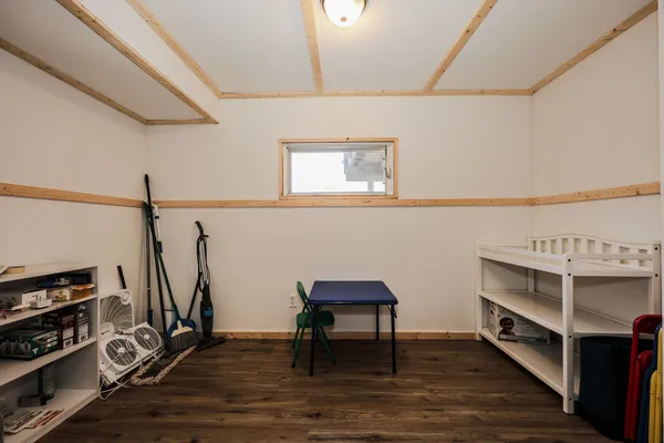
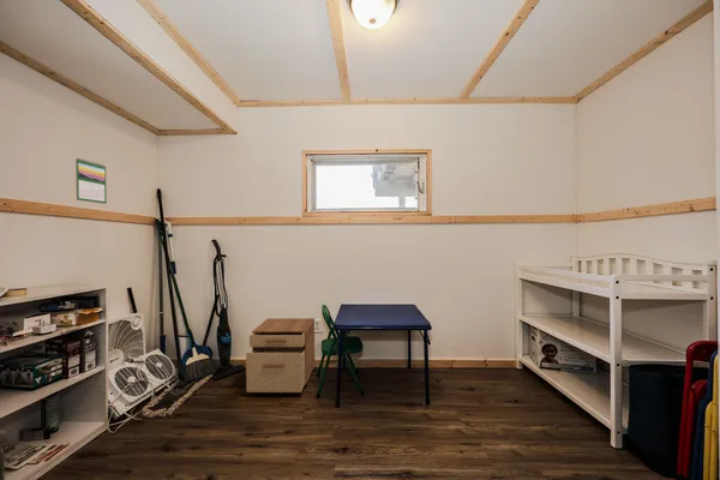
+ filing cabinet [245,317,316,394]
+ calendar [74,157,108,205]
